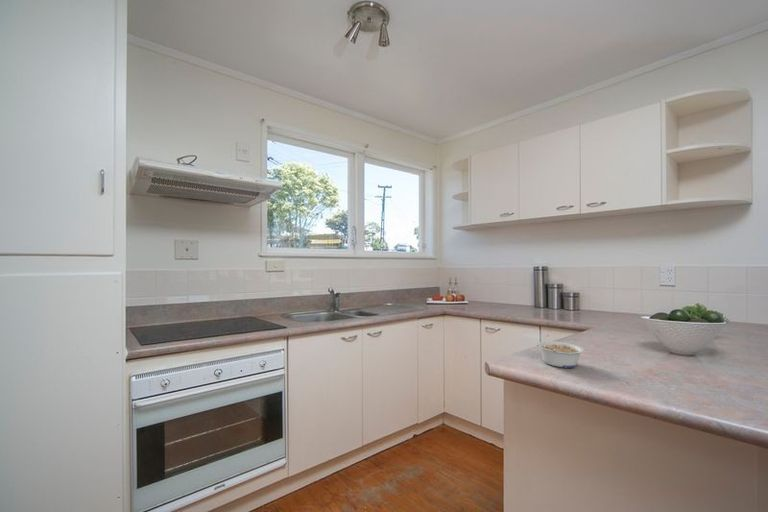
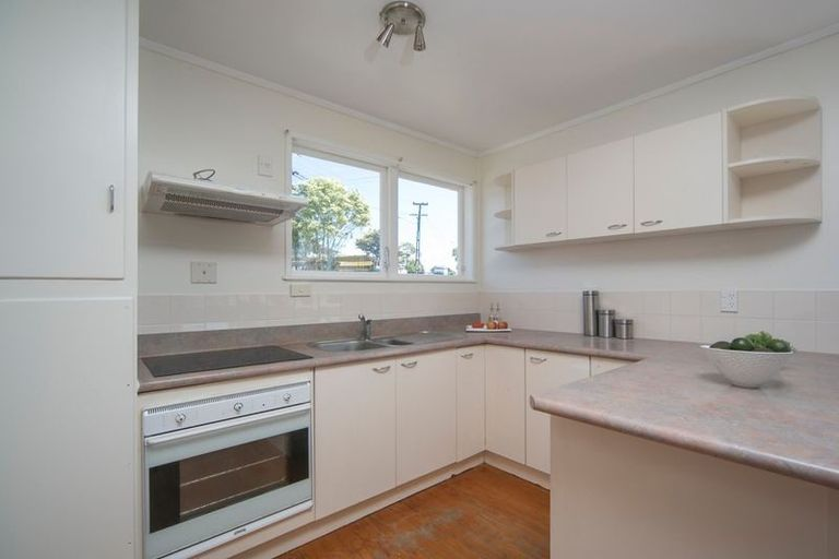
- legume [536,340,585,369]
